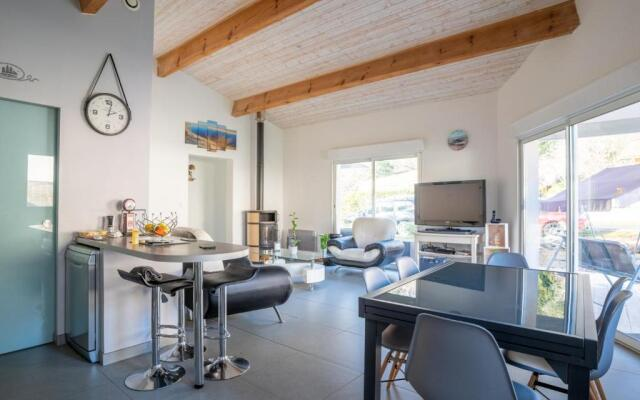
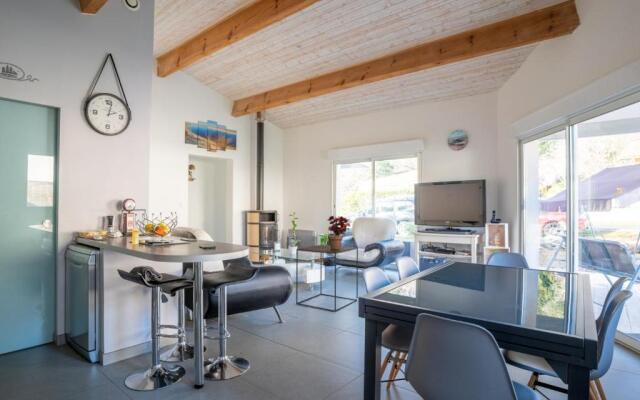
+ side table [295,244,359,313]
+ potted plant [327,215,351,250]
